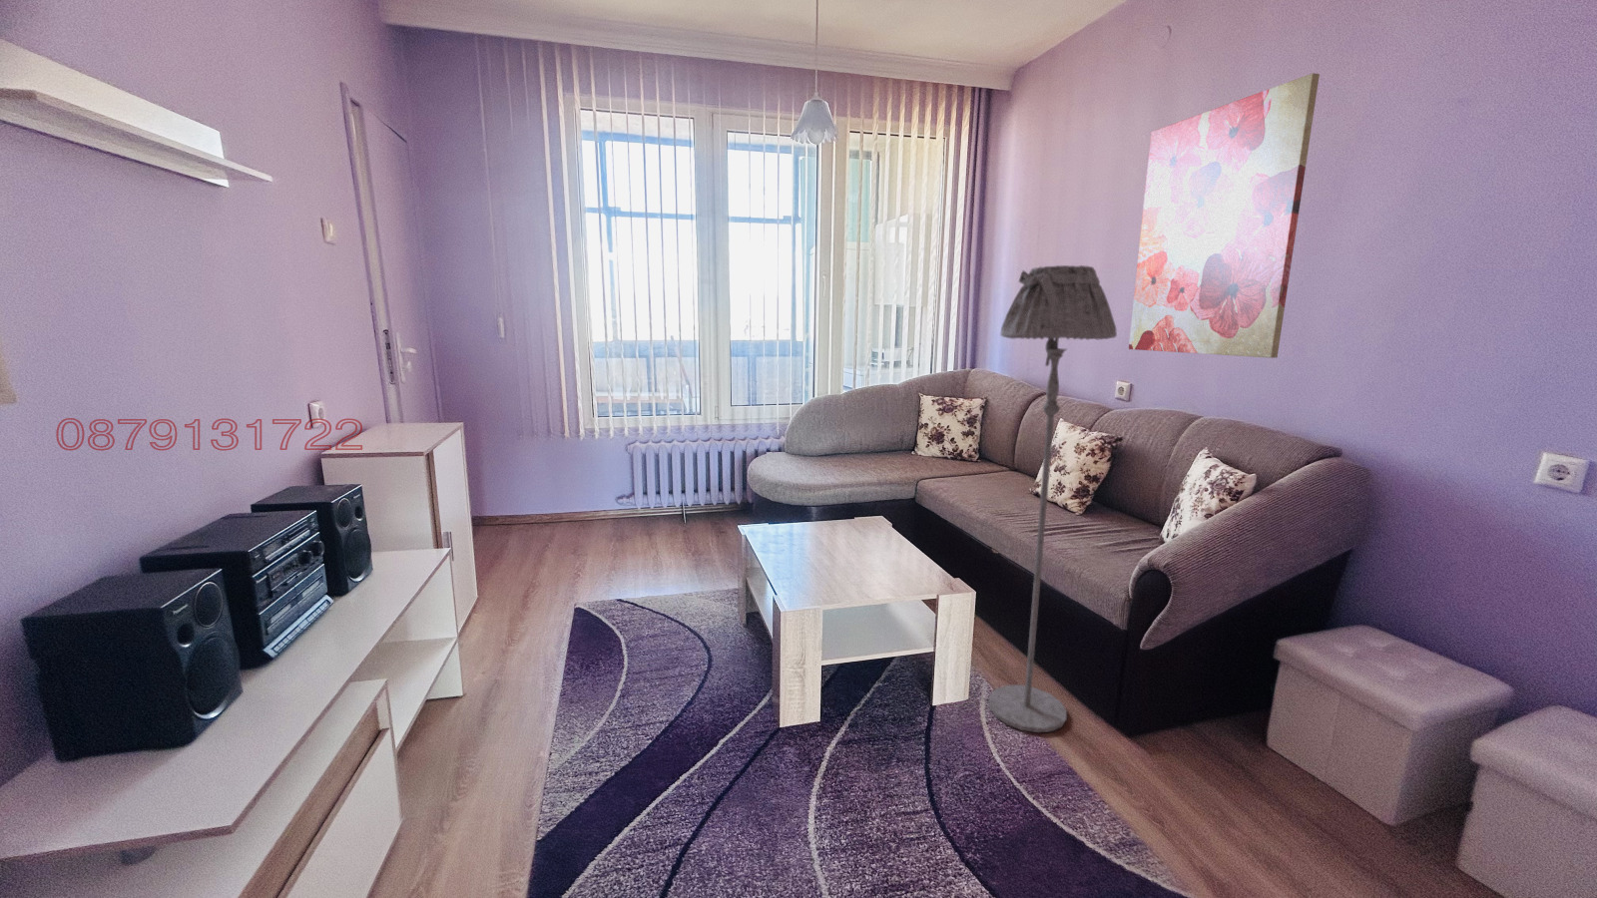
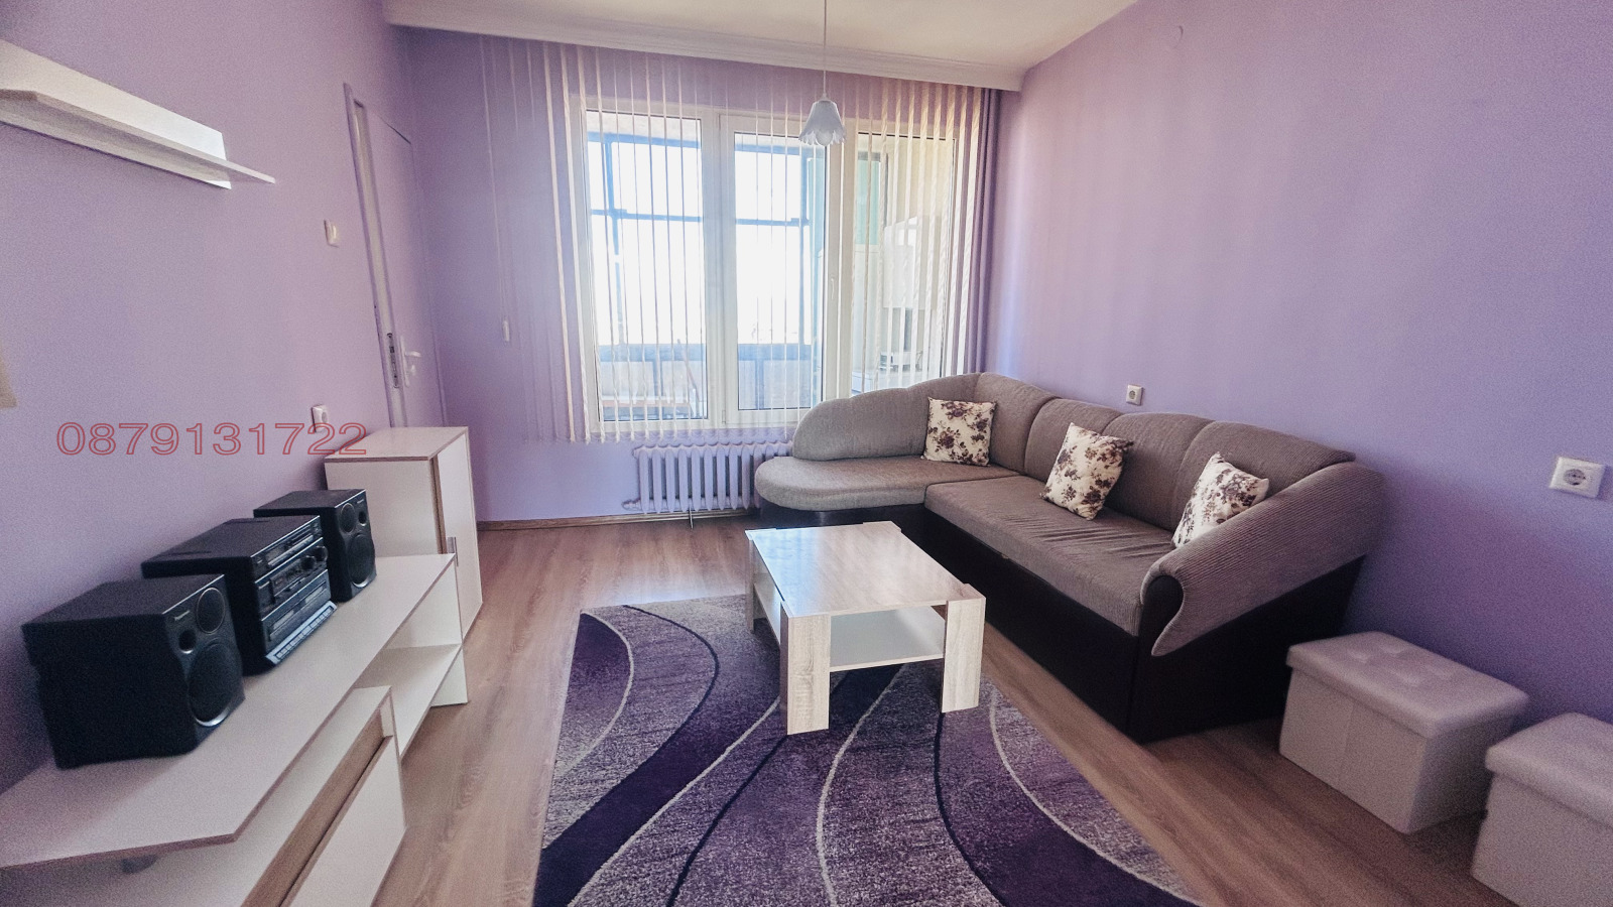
- floor lamp [987,264,1118,734]
- wall art [1128,72,1321,360]
